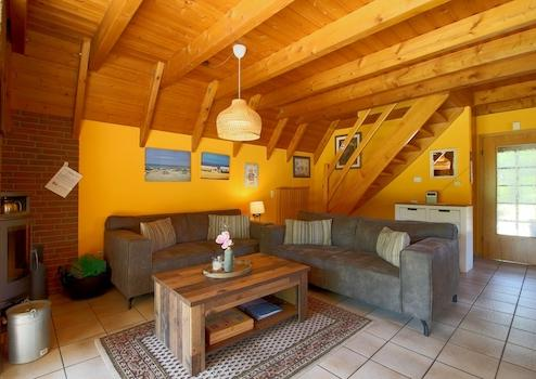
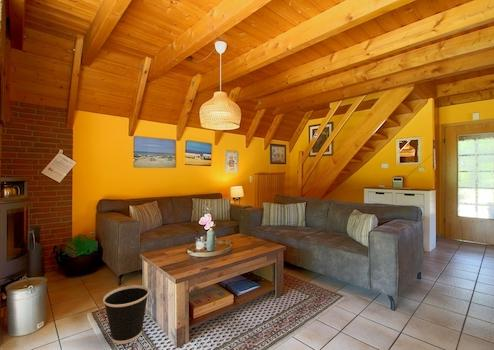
+ wastebasket [102,284,150,345]
